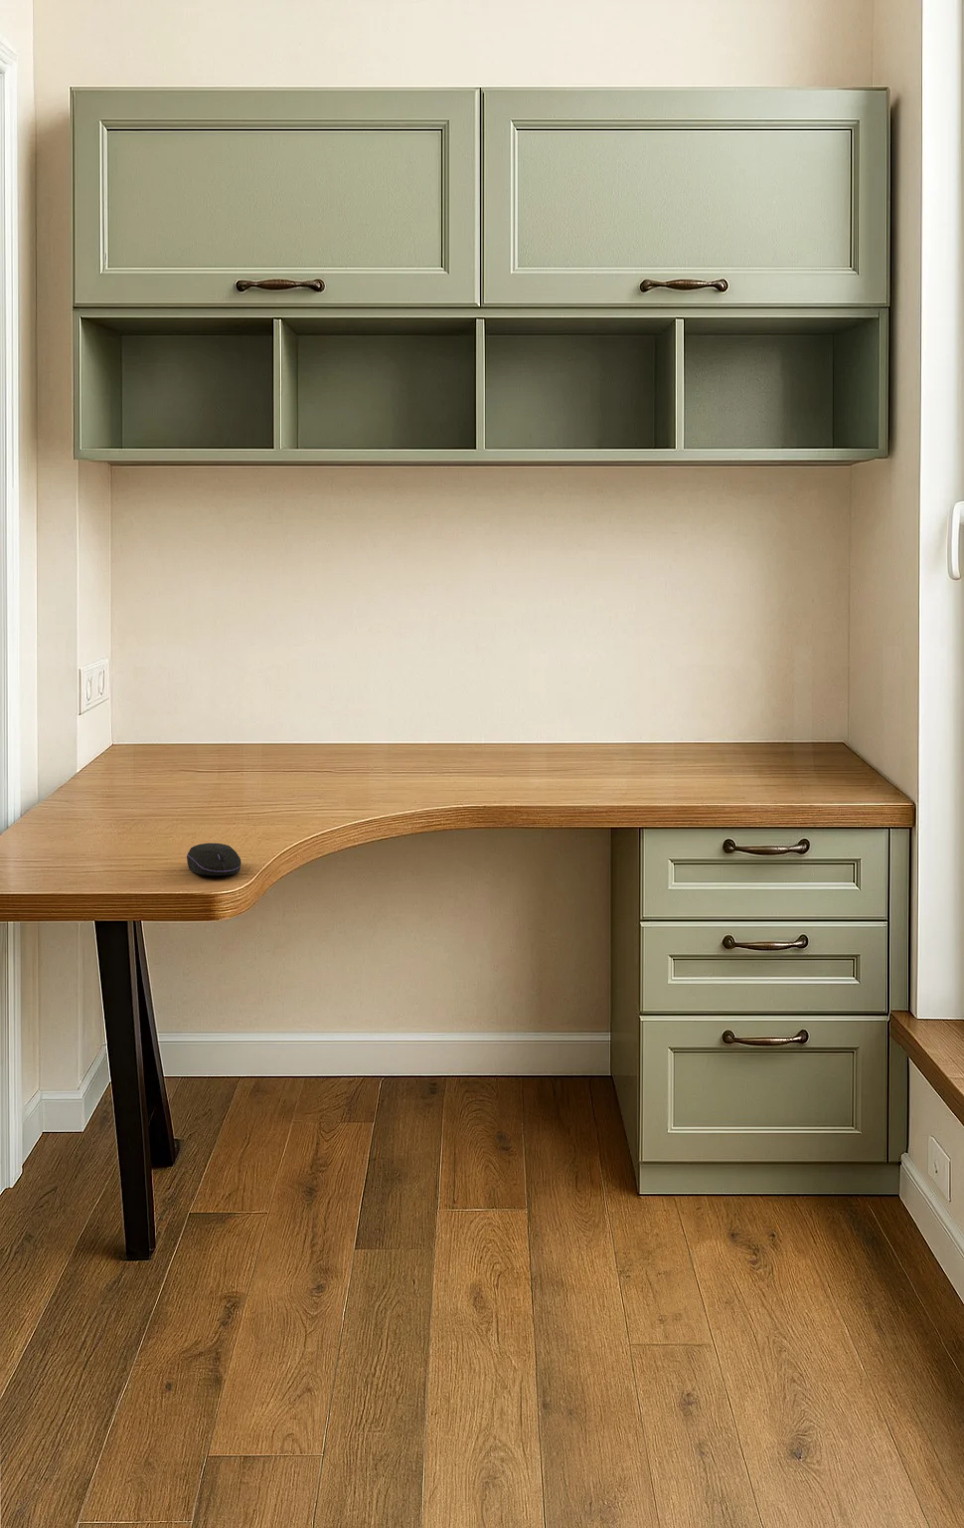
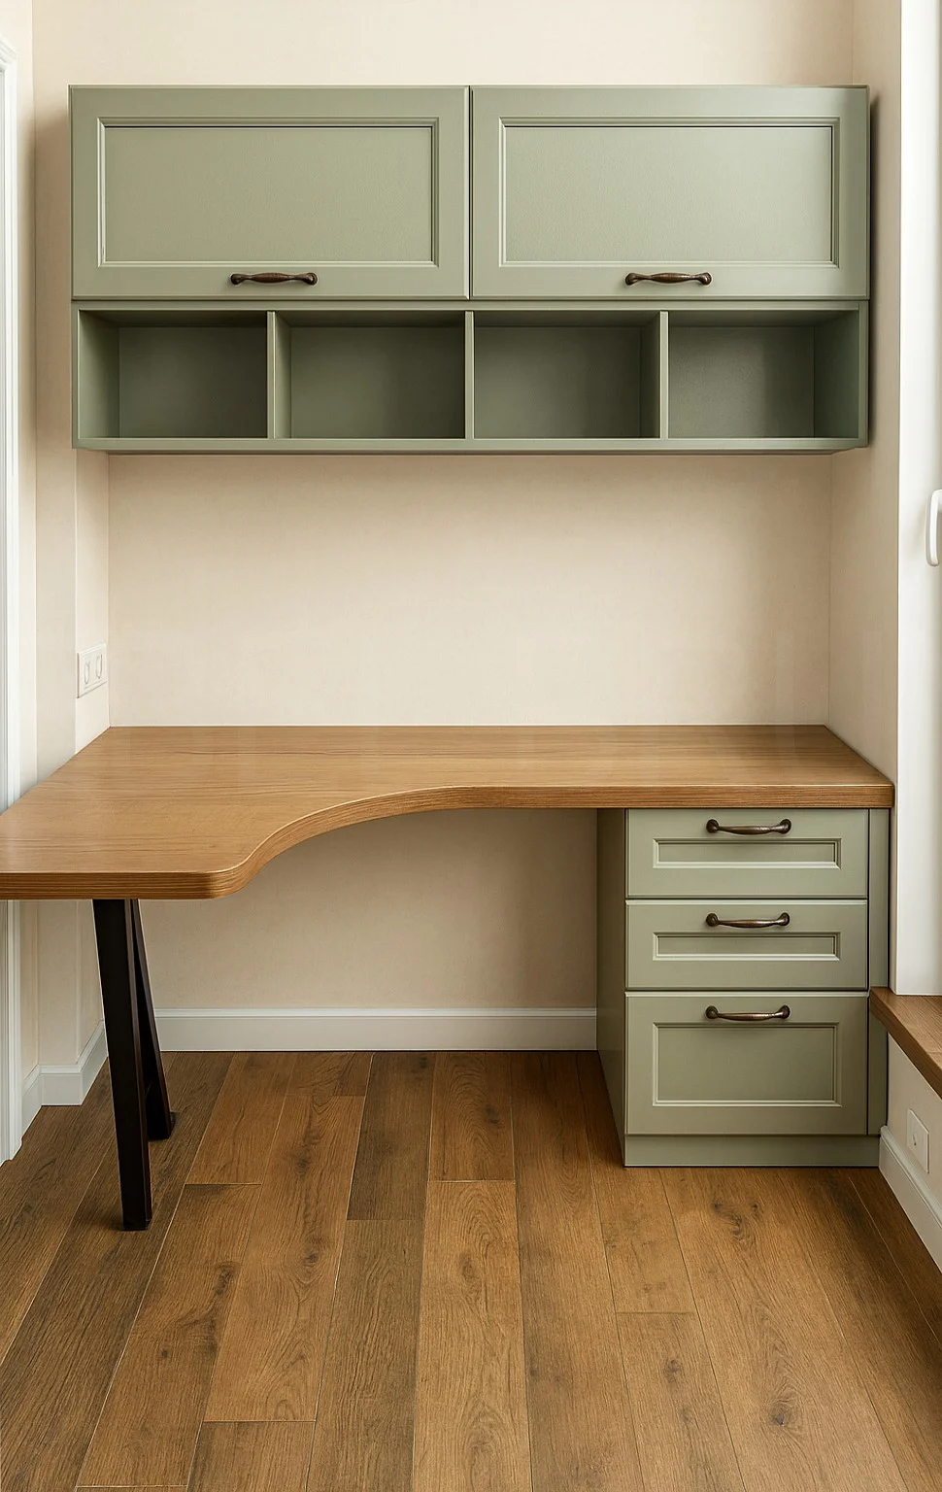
- computer mouse [185,841,242,877]
